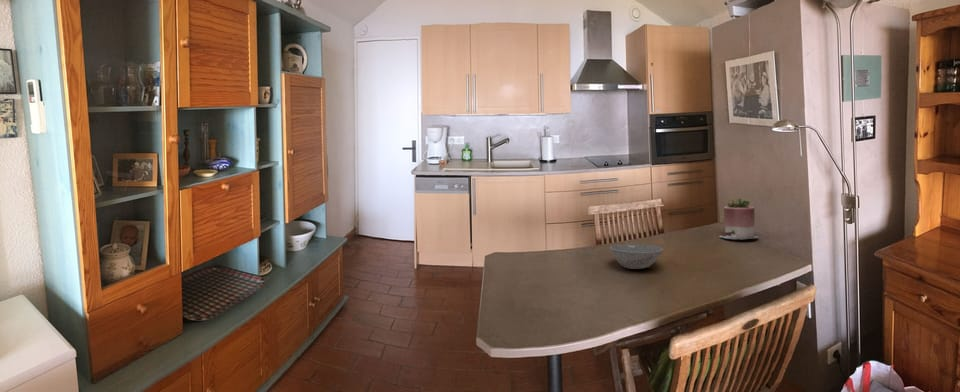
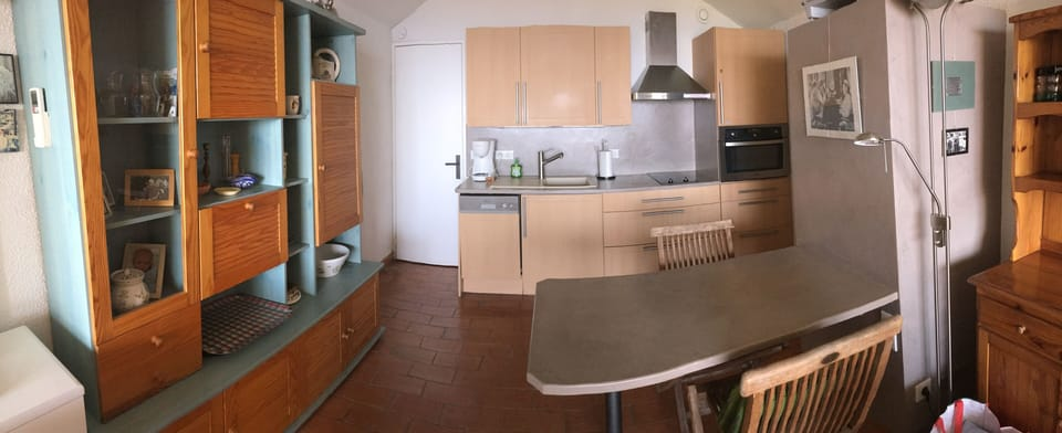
- bowl [609,243,664,270]
- succulent planter [718,197,759,240]
